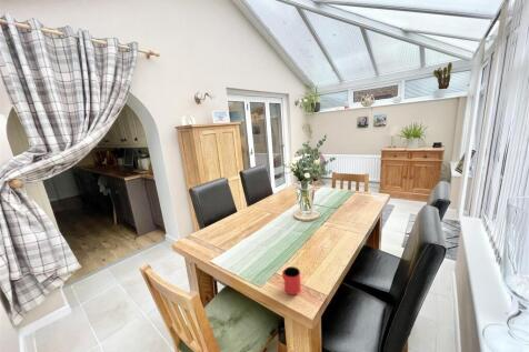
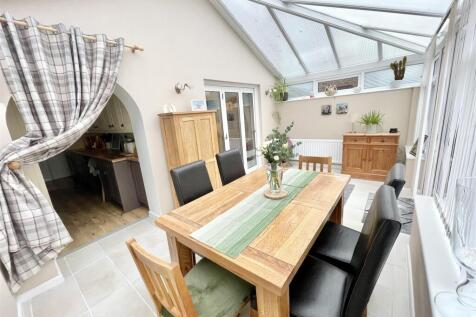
- cup [281,265,302,295]
